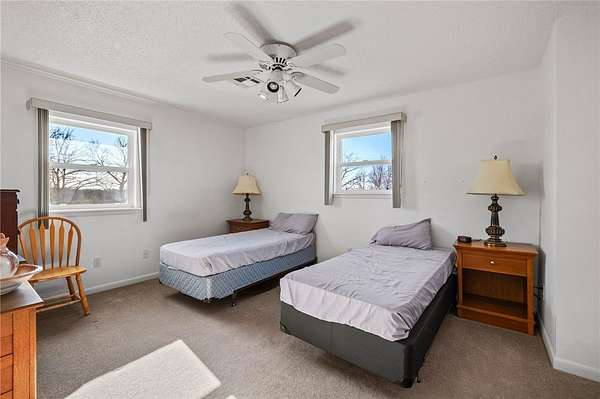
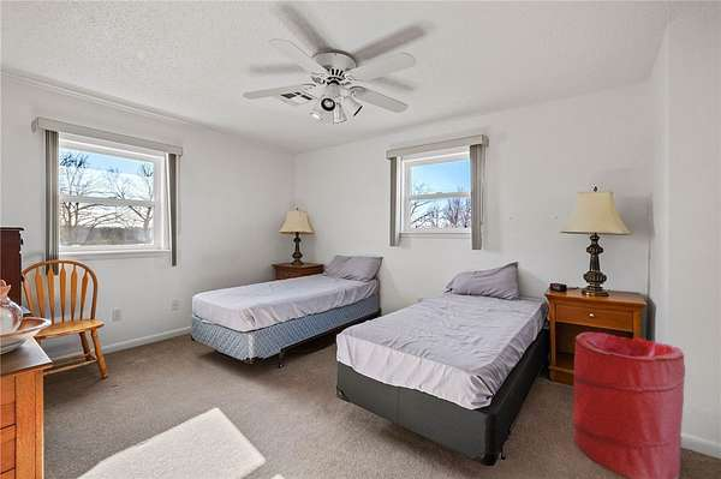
+ laundry hamper [572,331,686,479]
